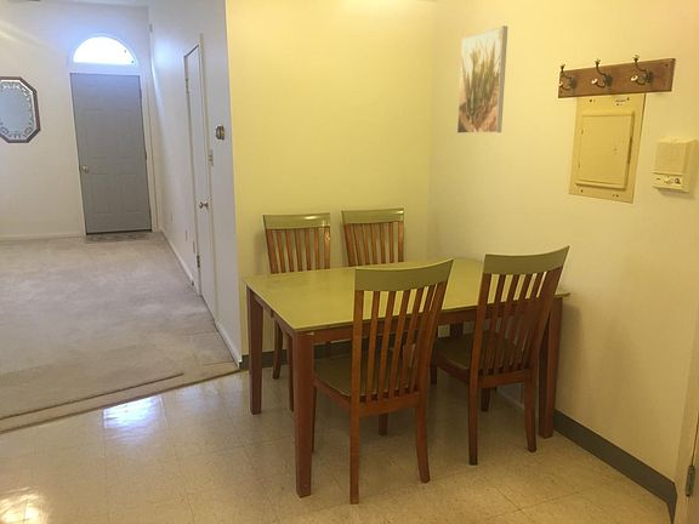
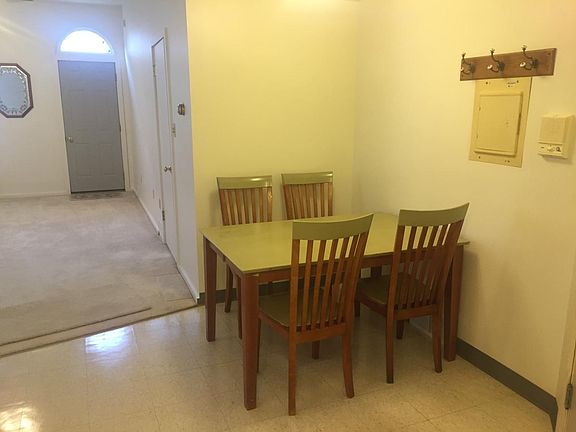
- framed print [456,24,508,135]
